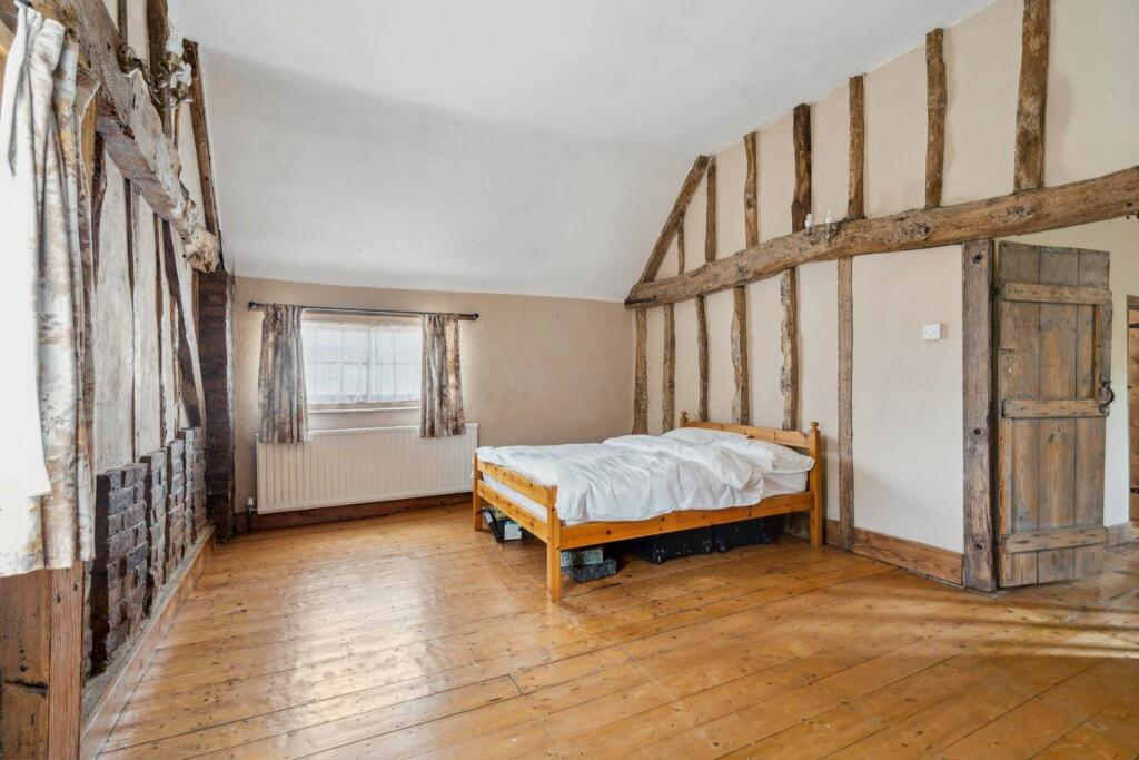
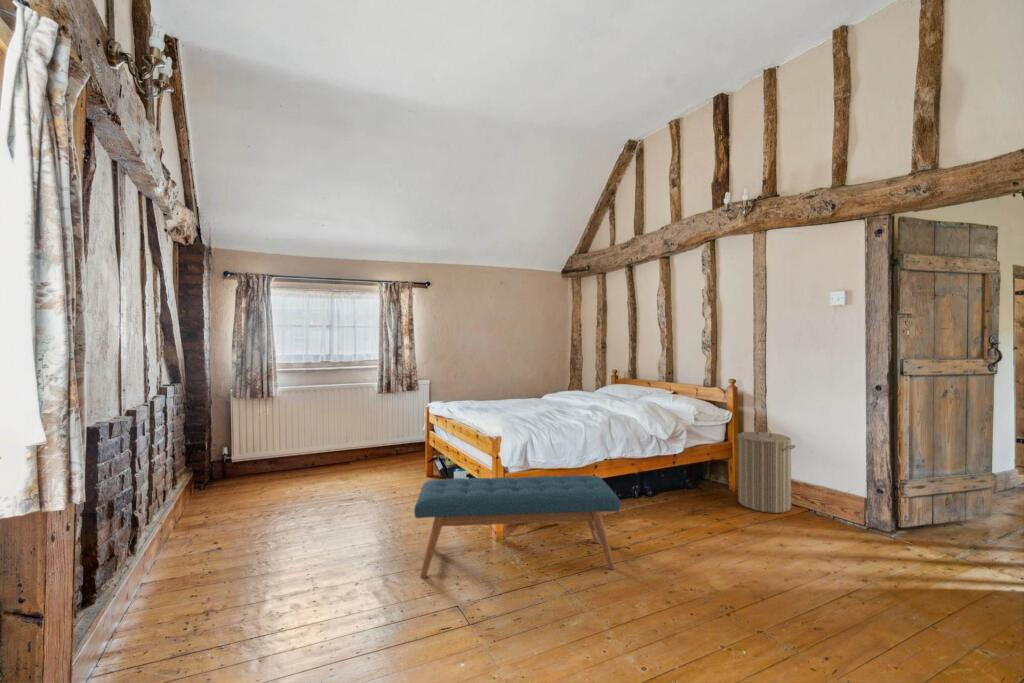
+ laundry hamper [735,424,796,514]
+ bench [413,474,621,579]
